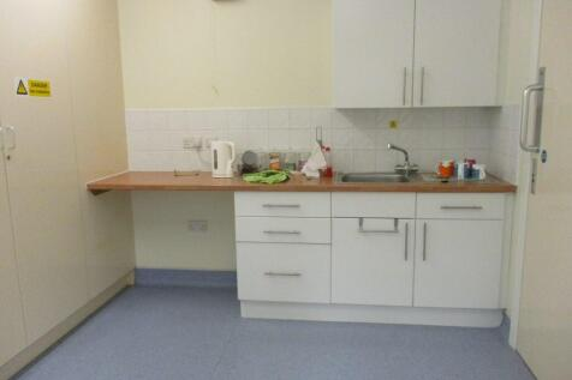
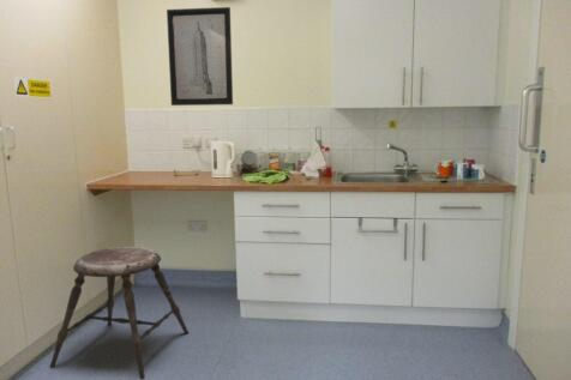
+ wall art [166,6,234,107]
+ stool [49,246,190,380]
